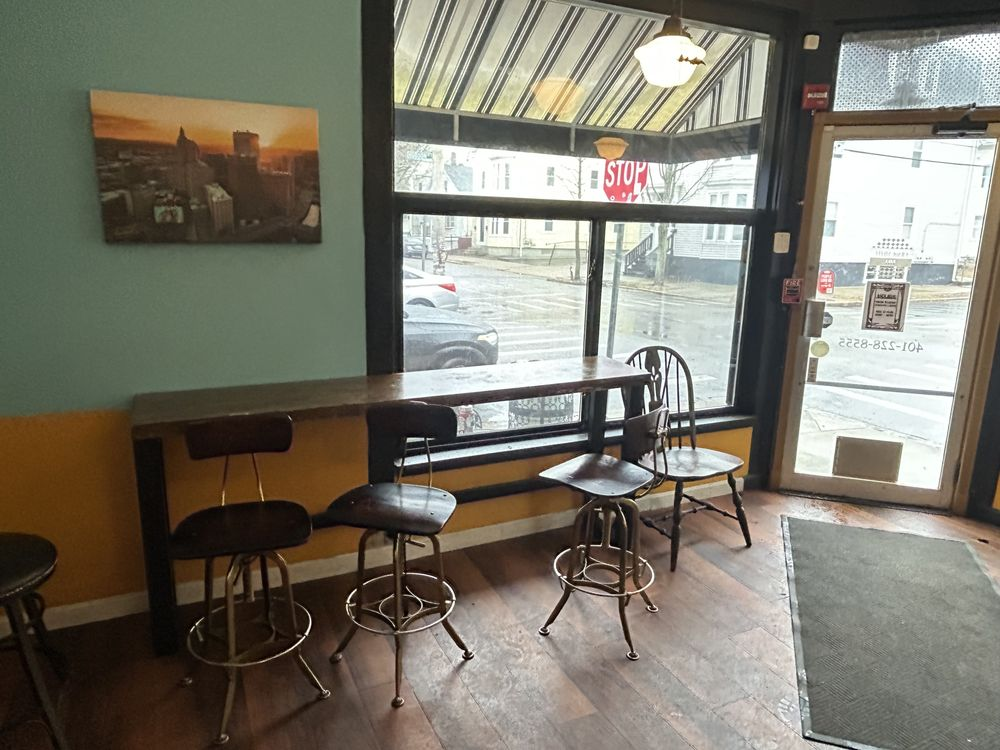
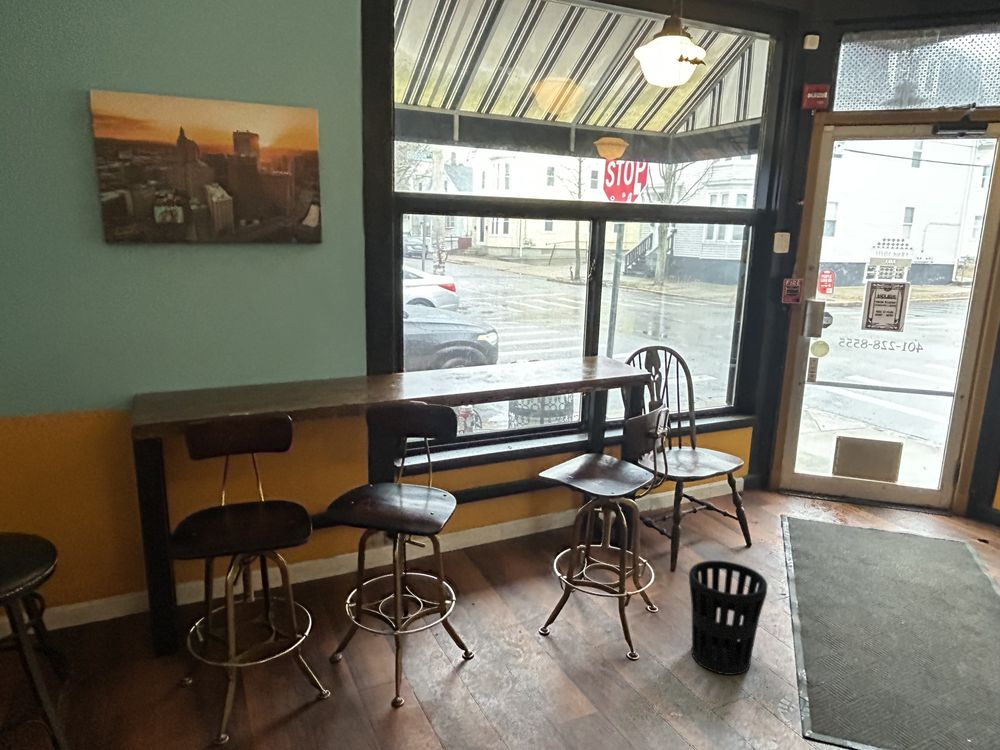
+ wastebasket [688,560,768,676]
